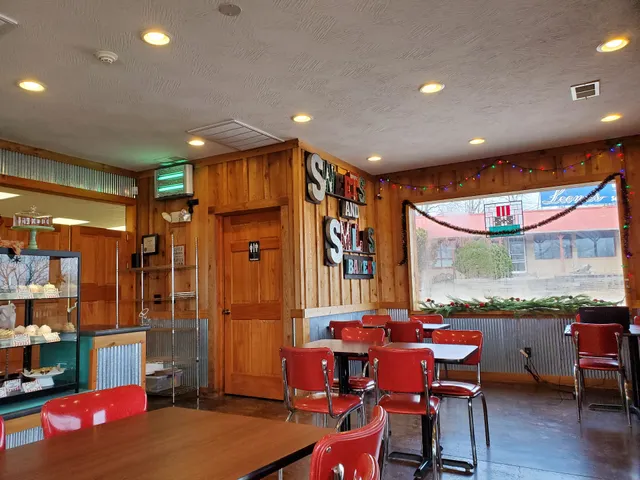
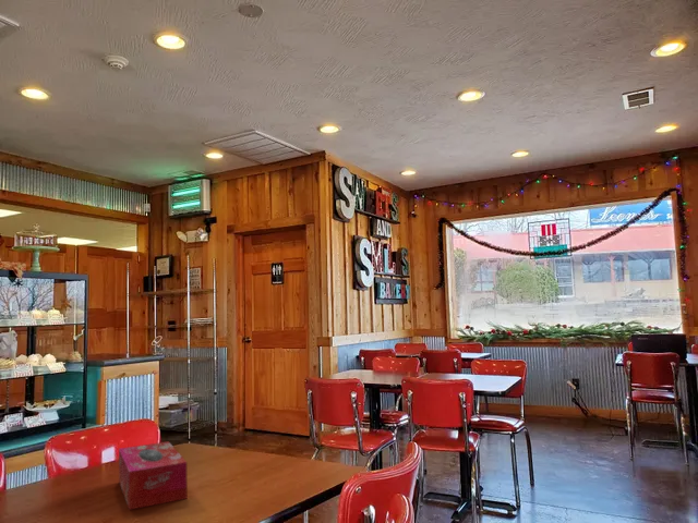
+ tissue box [118,440,189,511]
